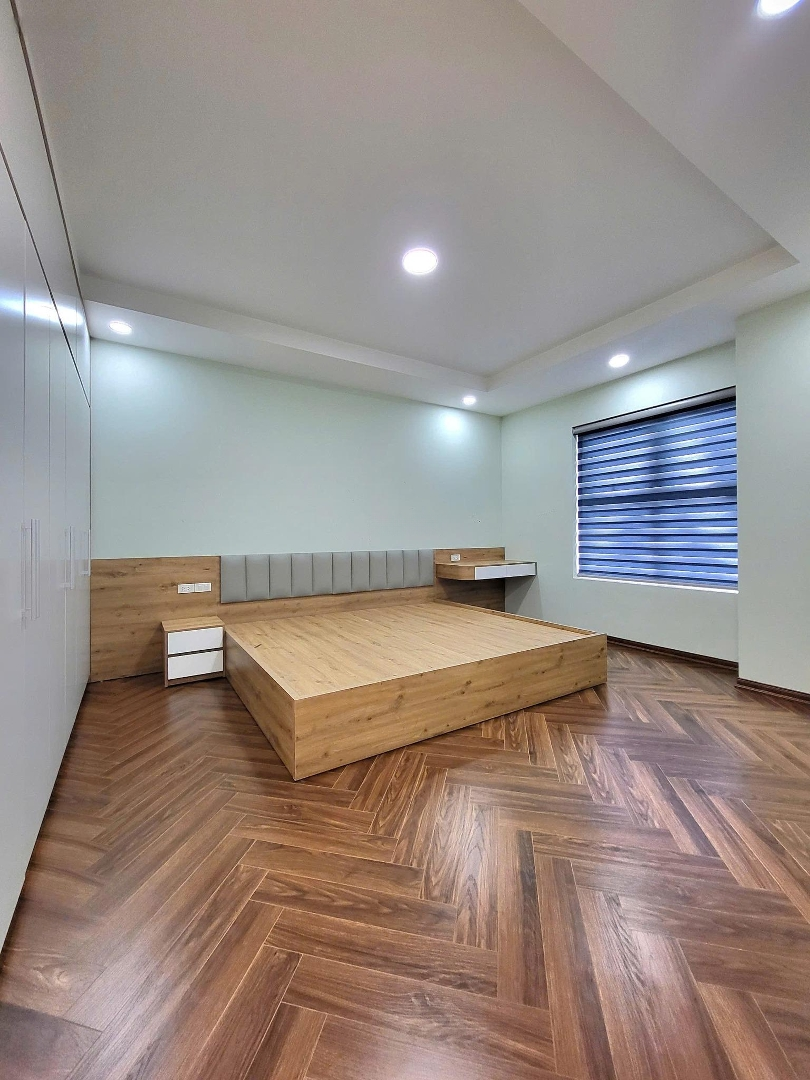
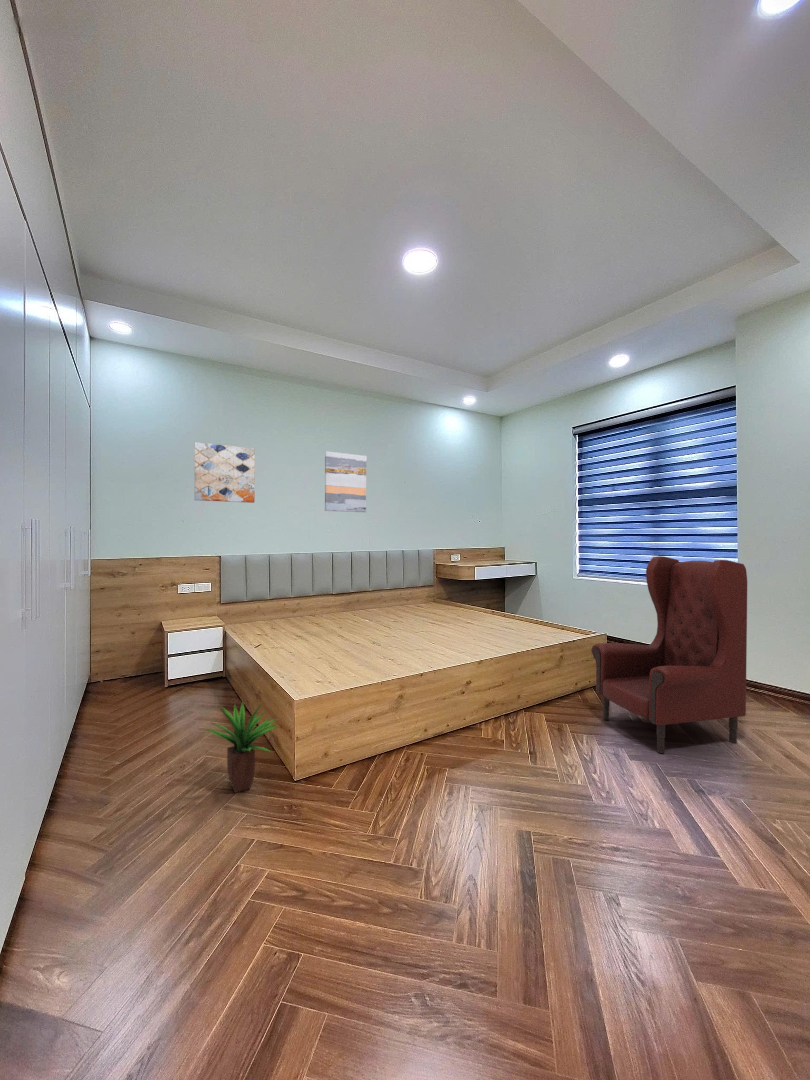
+ armchair [590,555,748,754]
+ wall art [194,441,256,504]
+ potted plant [203,700,280,794]
+ wall art [324,450,367,513]
